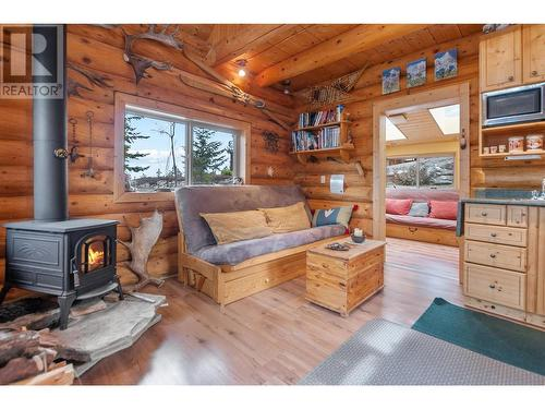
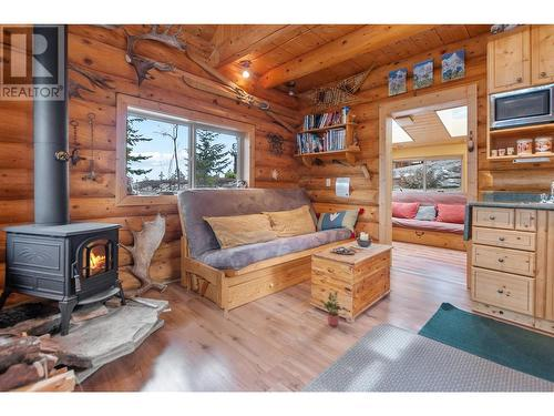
+ potted plant [319,291,350,327]
